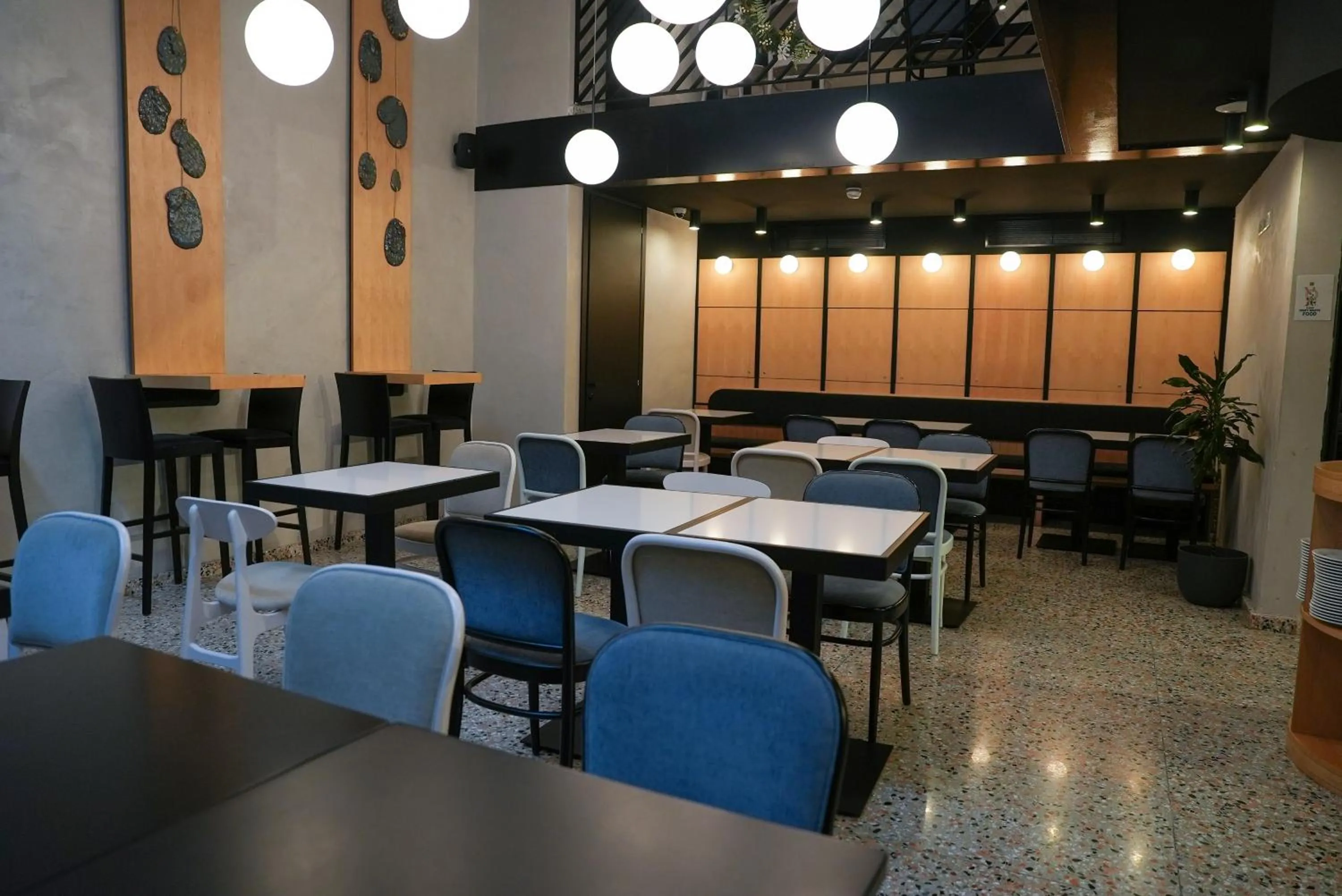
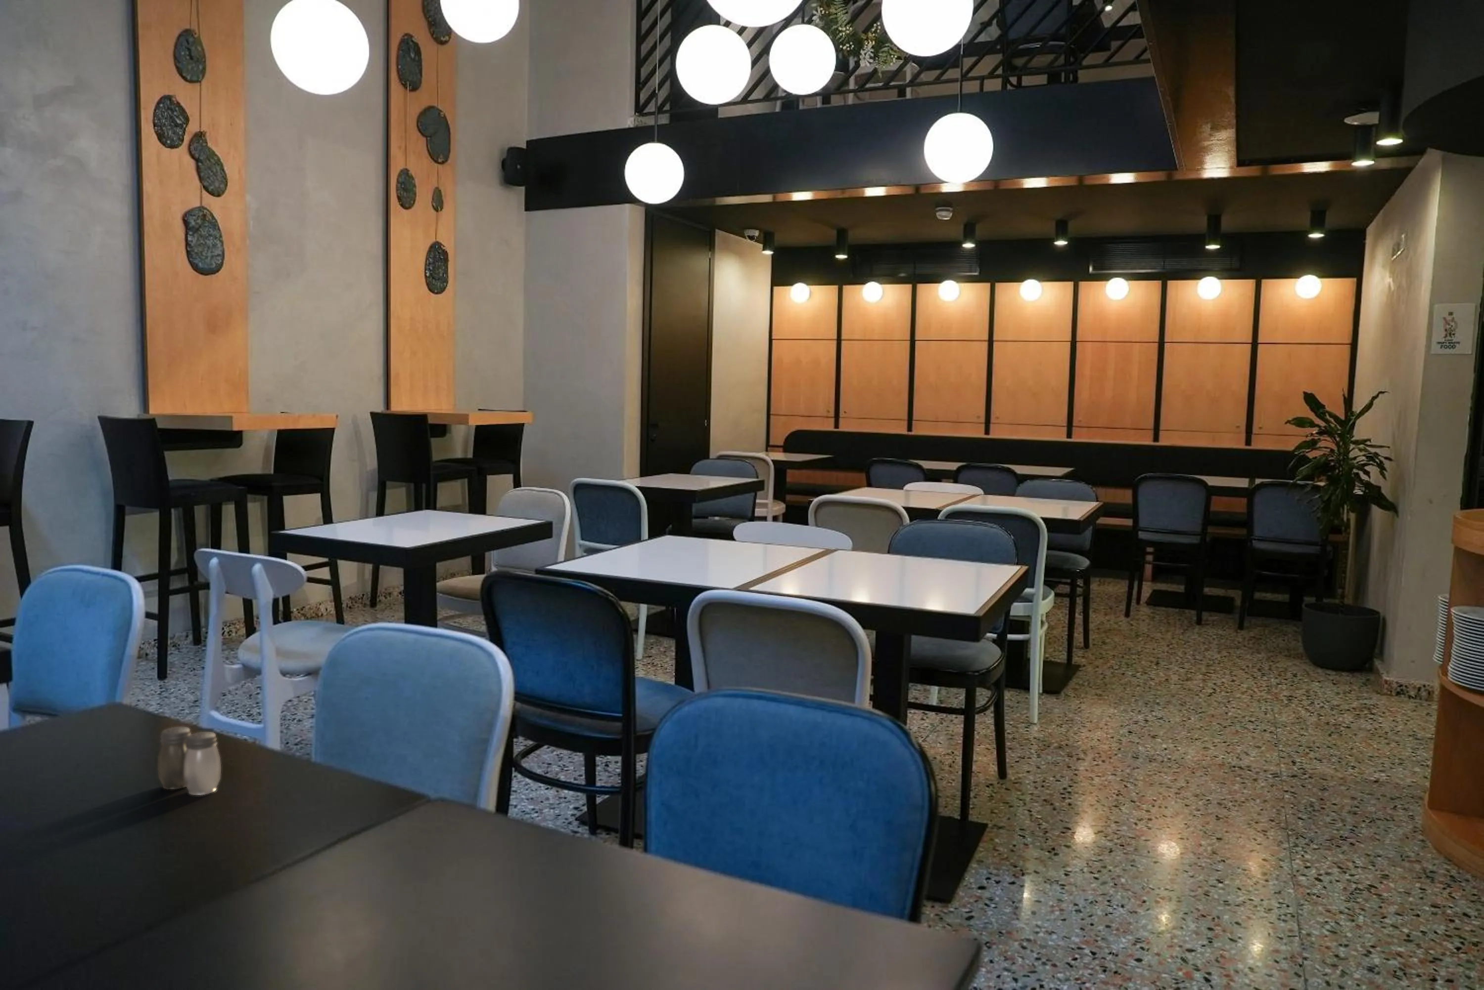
+ salt and pepper shaker [157,726,221,796]
